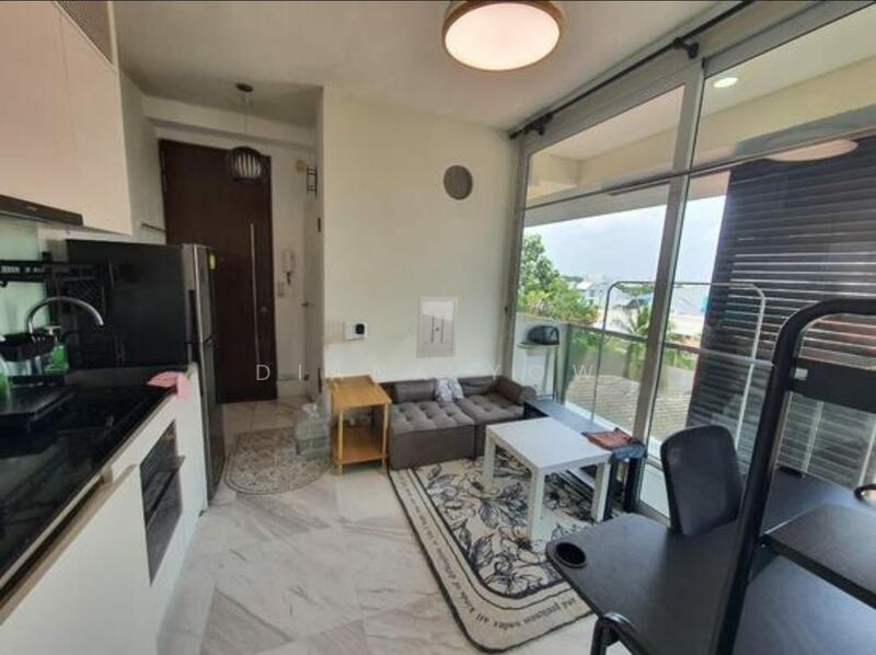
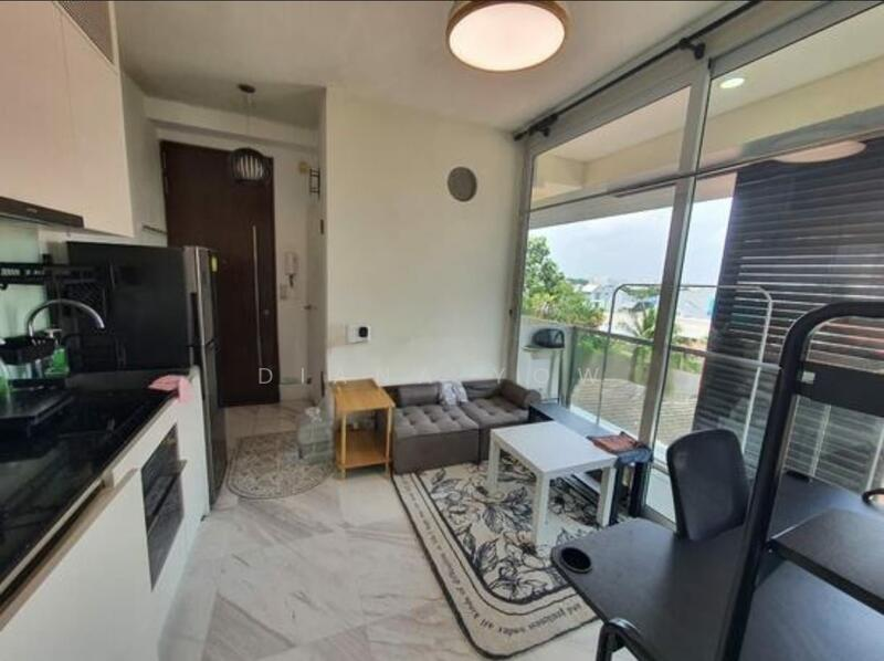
- wall art [415,295,460,359]
